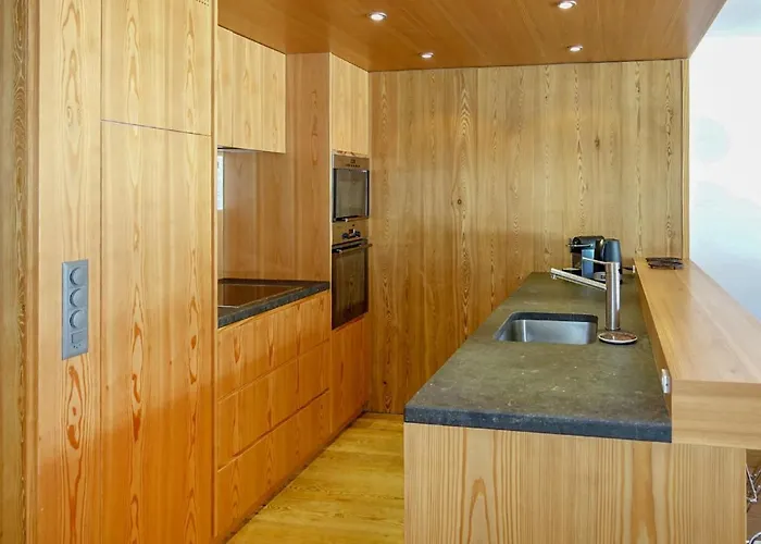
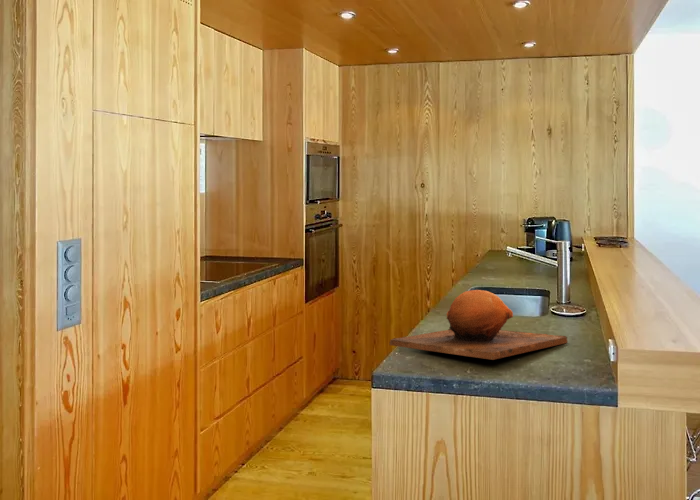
+ chopping board [389,289,568,361]
